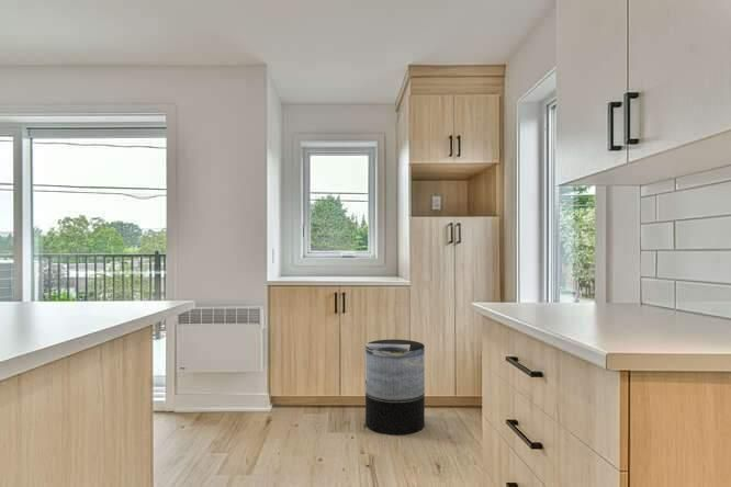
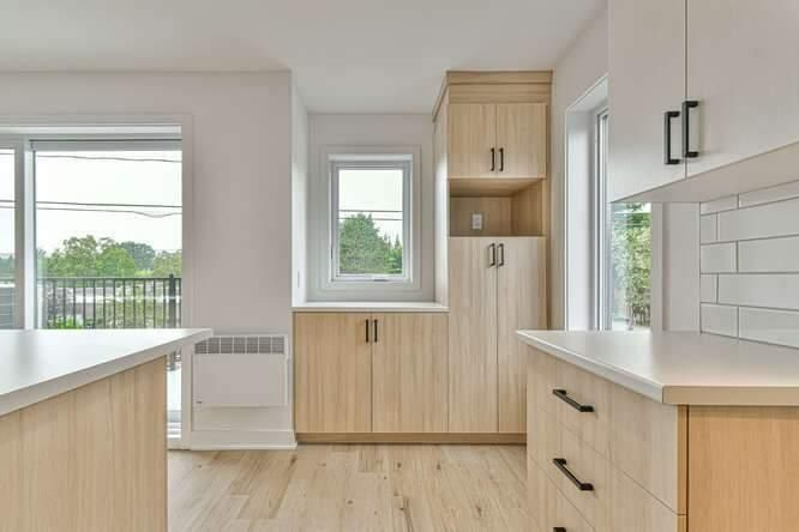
- trash can [364,338,426,437]
